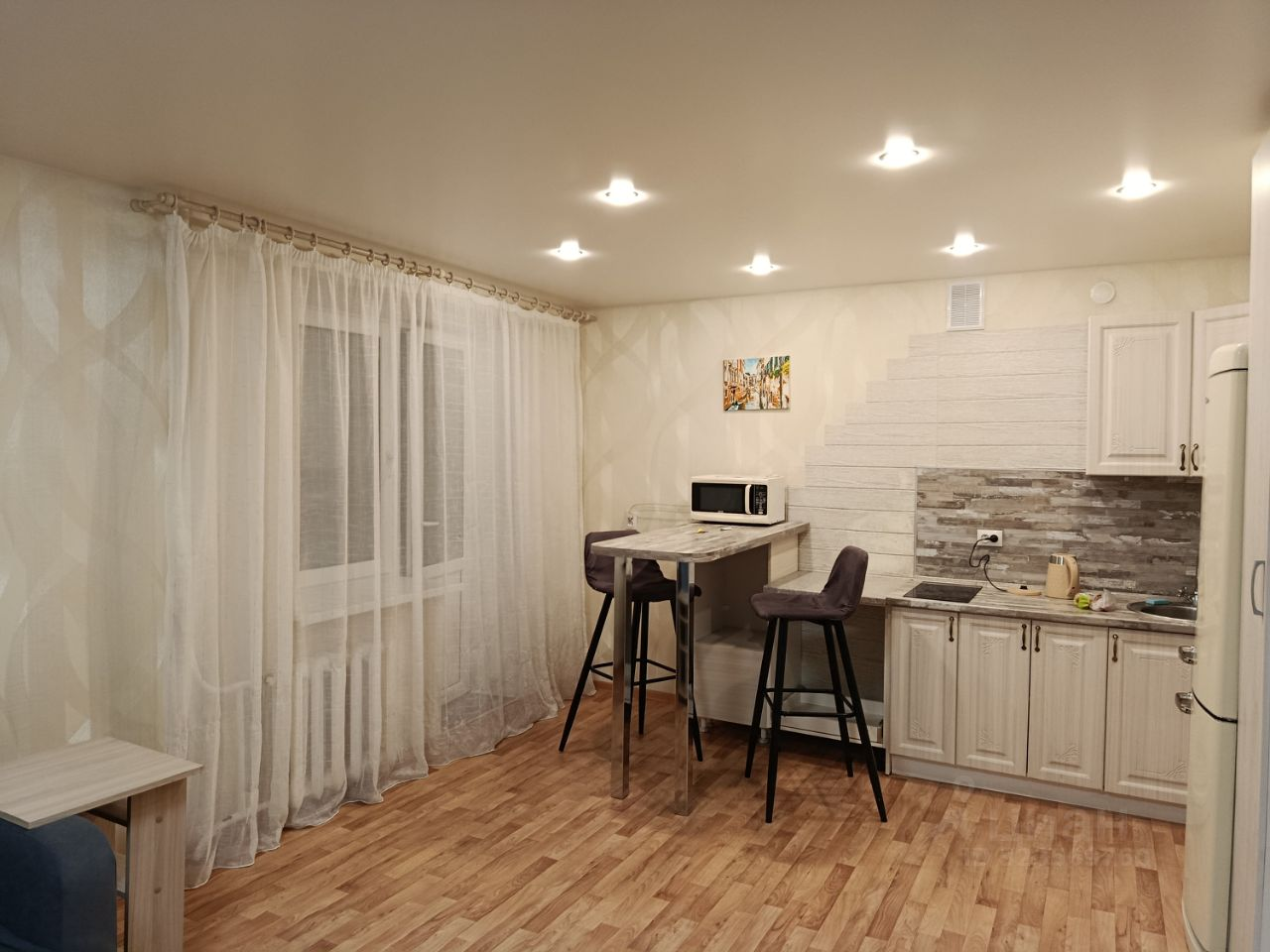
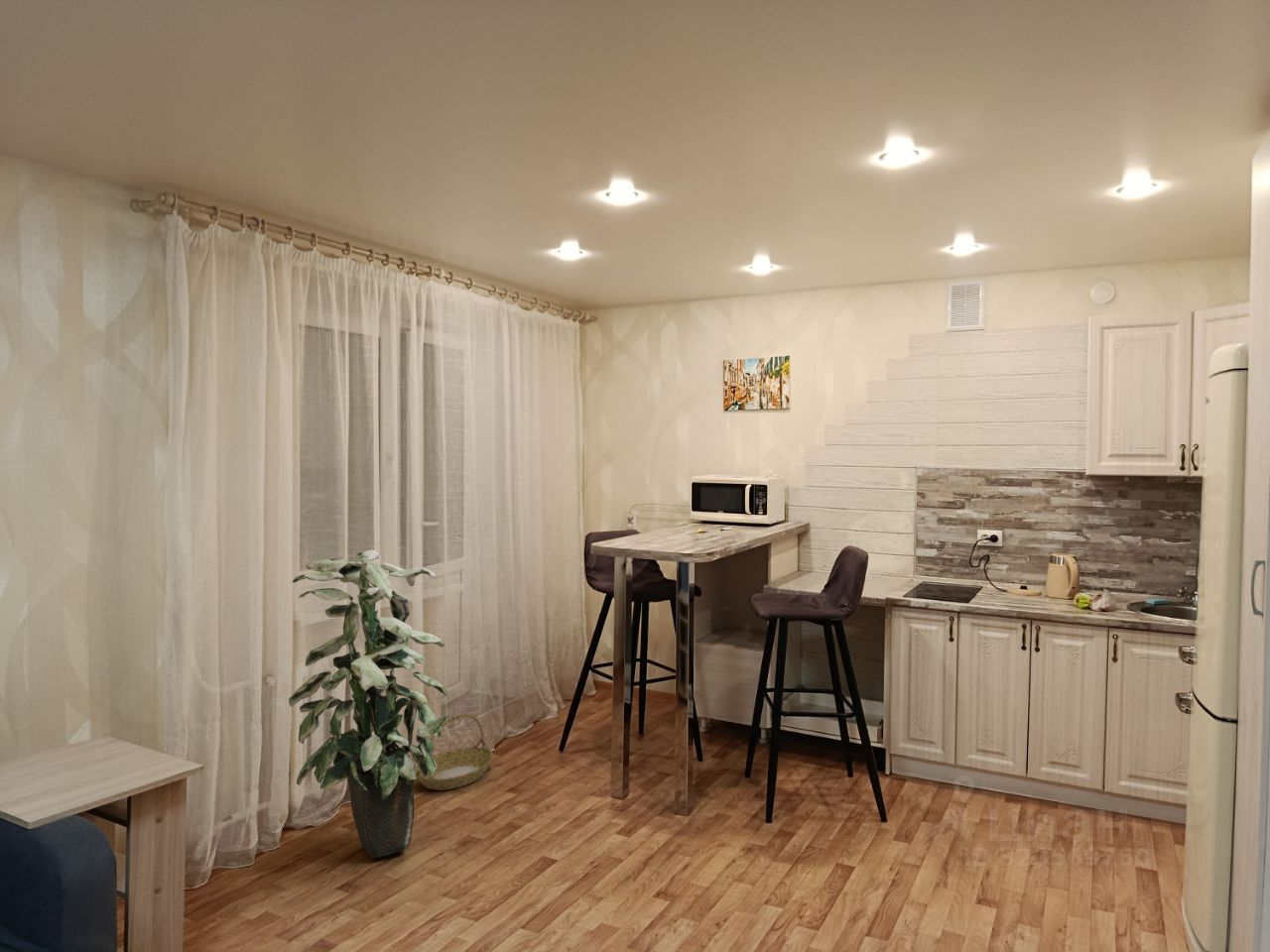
+ basket [415,712,495,791]
+ indoor plant [288,548,449,859]
